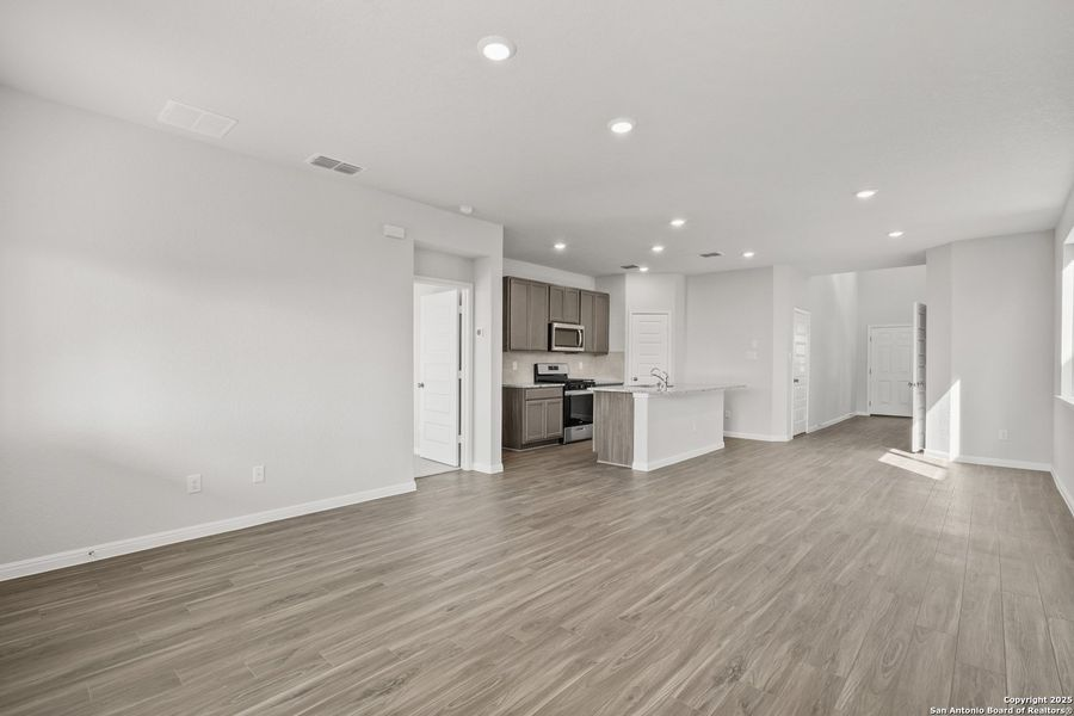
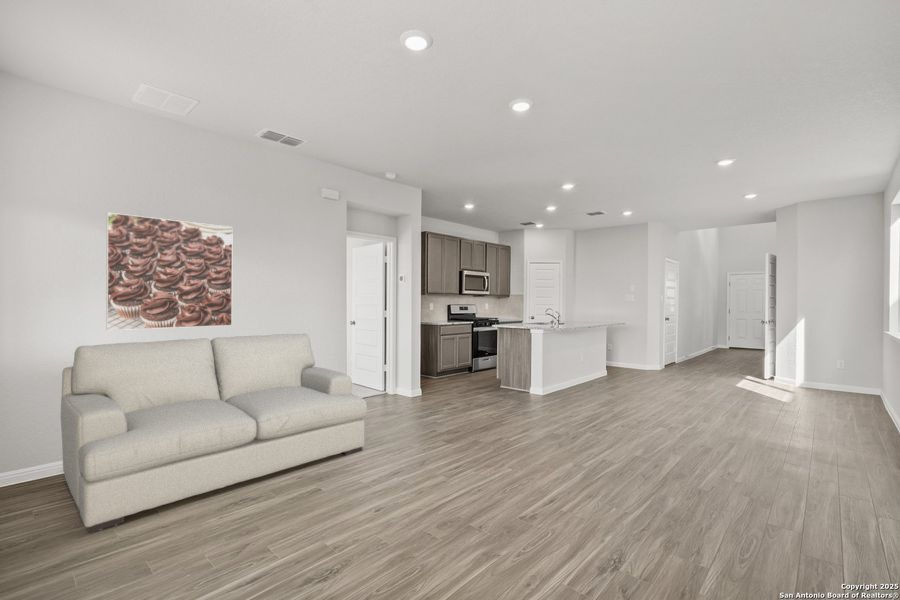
+ sofa [60,333,368,534]
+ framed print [105,211,234,331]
